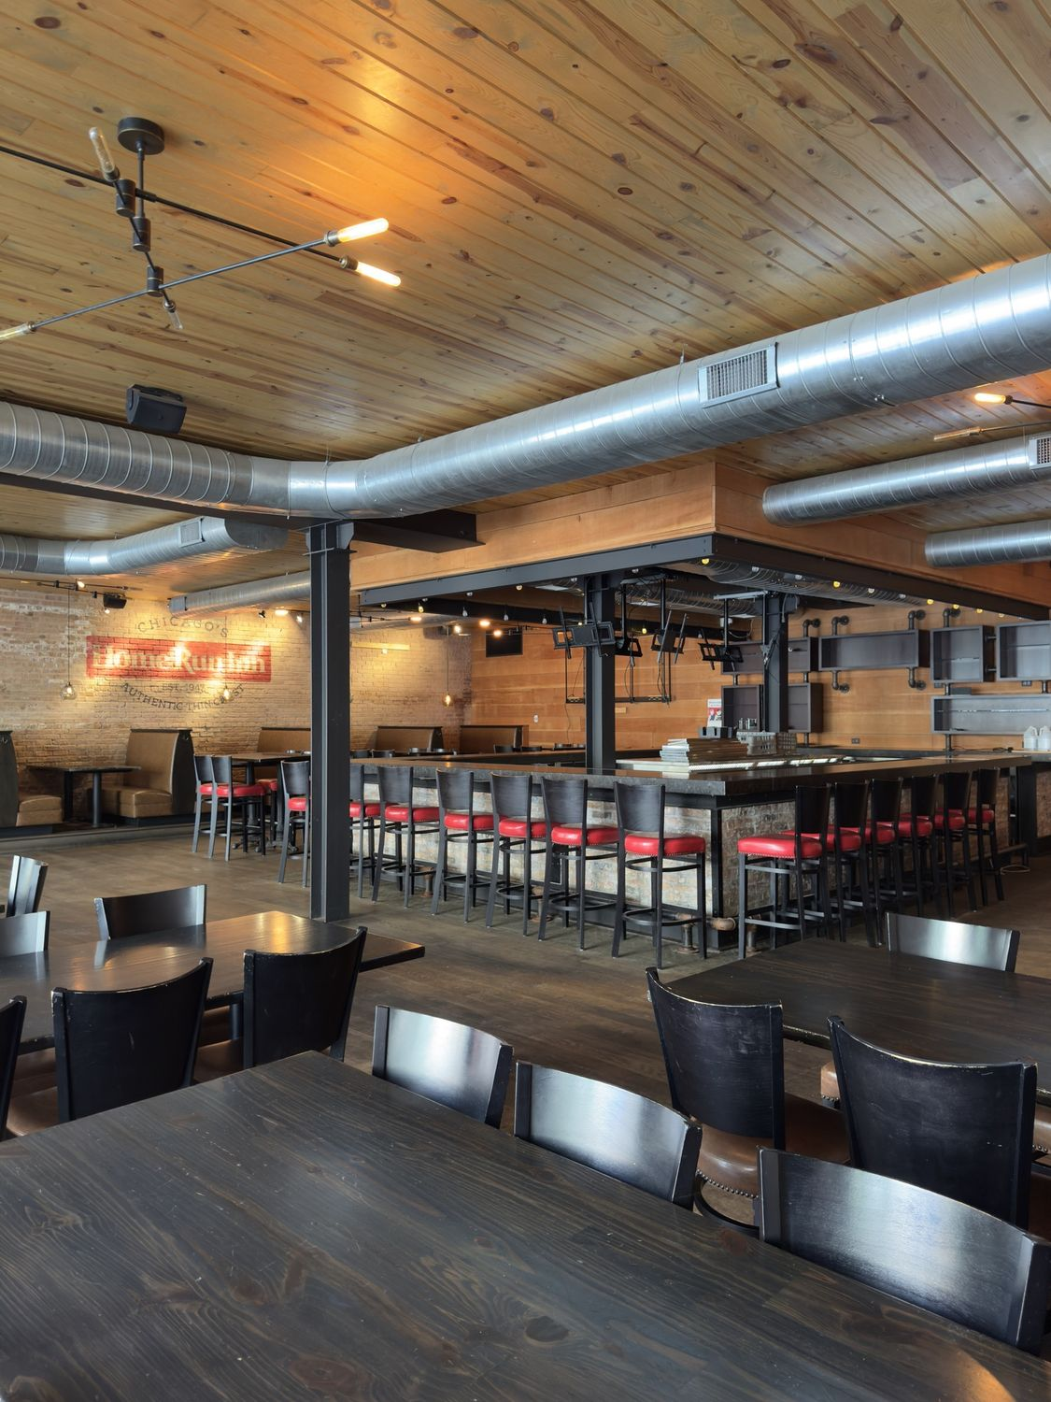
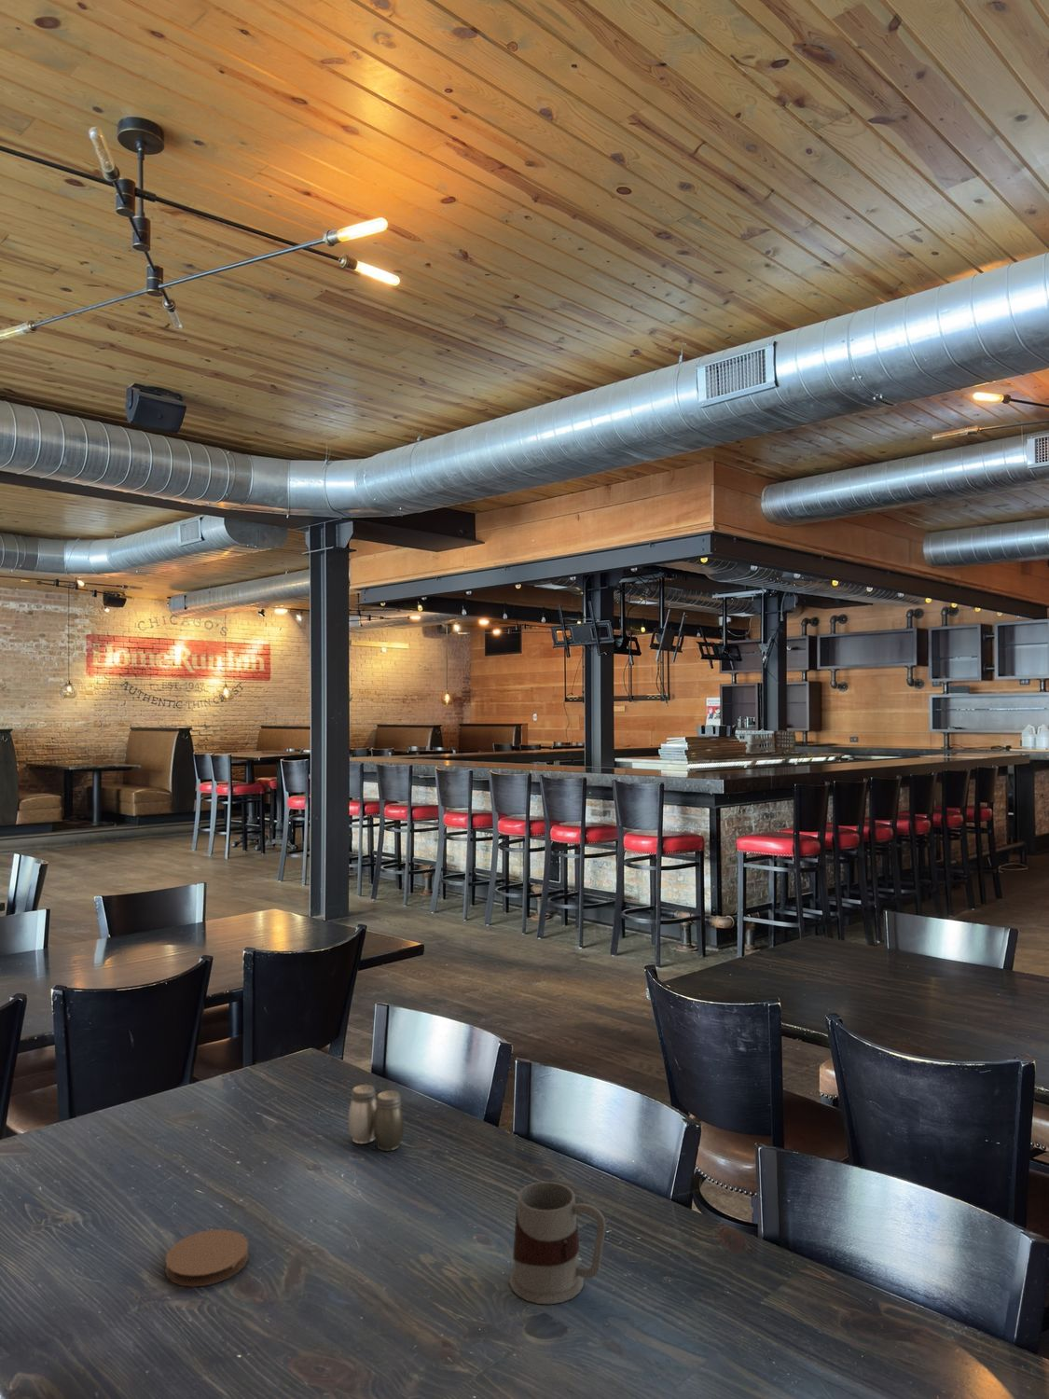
+ salt and pepper shaker [348,1084,404,1152]
+ mug [508,1181,607,1304]
+ coaster [164,1228,249,1288]
